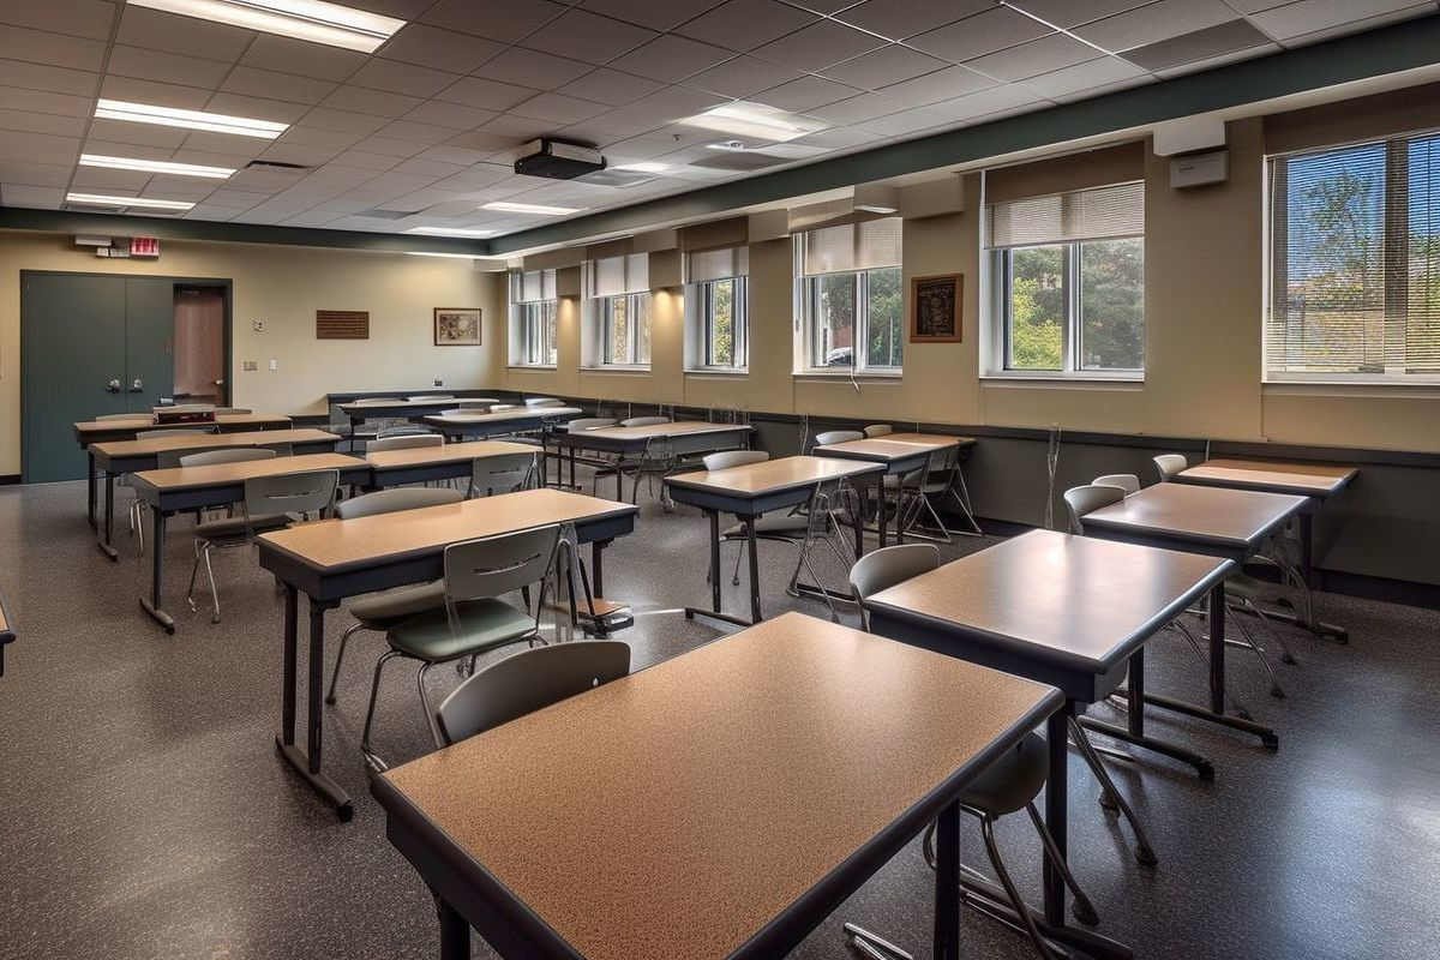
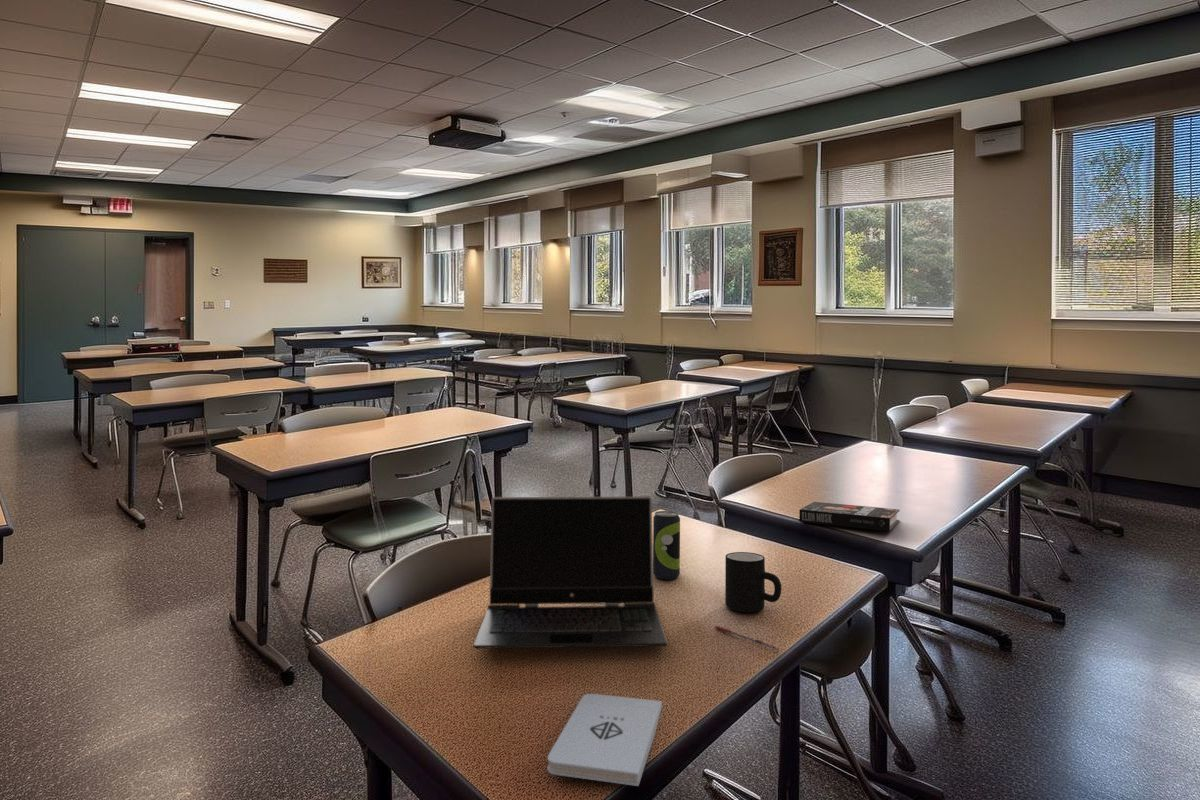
+ notepad [547,693,663,787]
+ book [798,501,901,532]
+ mug [724,551,783,613]
+ laptop computer [472,495,669,649]
+ pen [714,624,781,652]
+ beverage can [652,510,681,581]
